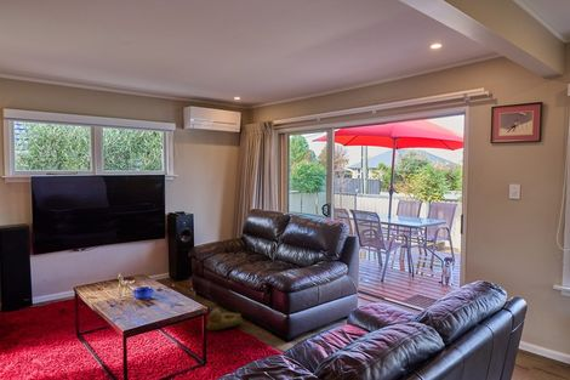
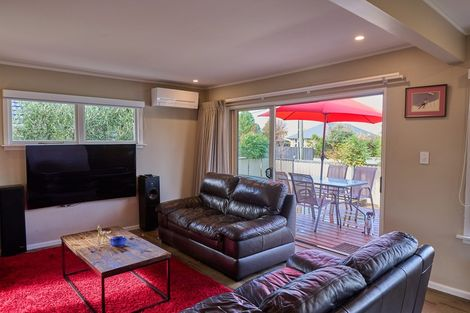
- rubber duck [206,307,243,331]
